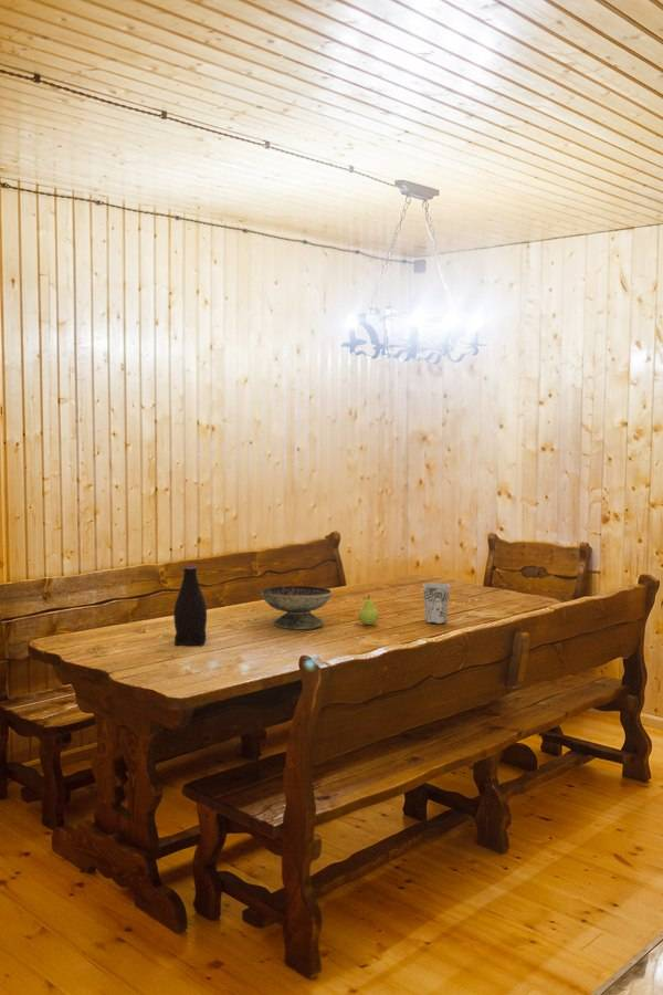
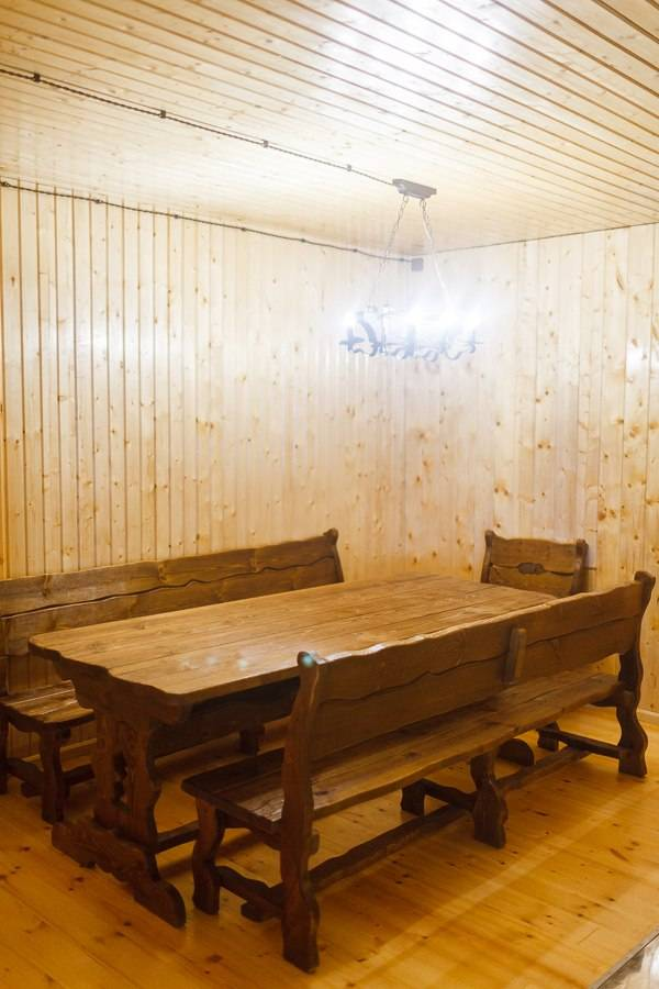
- cup [422,582,451,625]
- bottle [172,563,208,647]
- decorative bowl [260,585,334,630]
- fruit [357,594,380,626]
